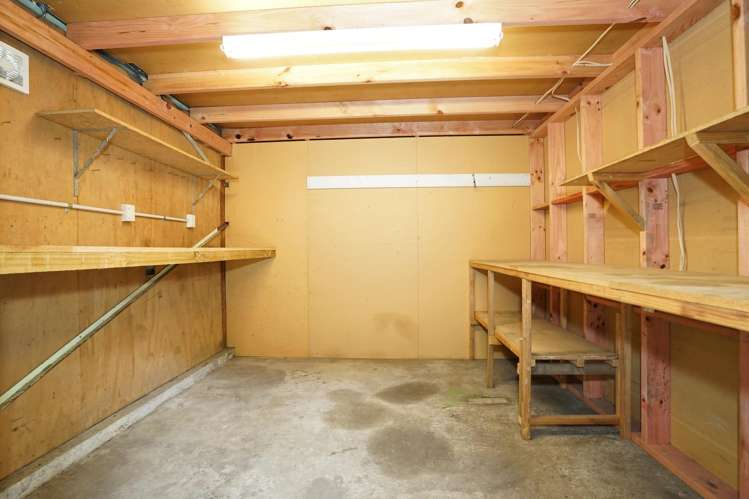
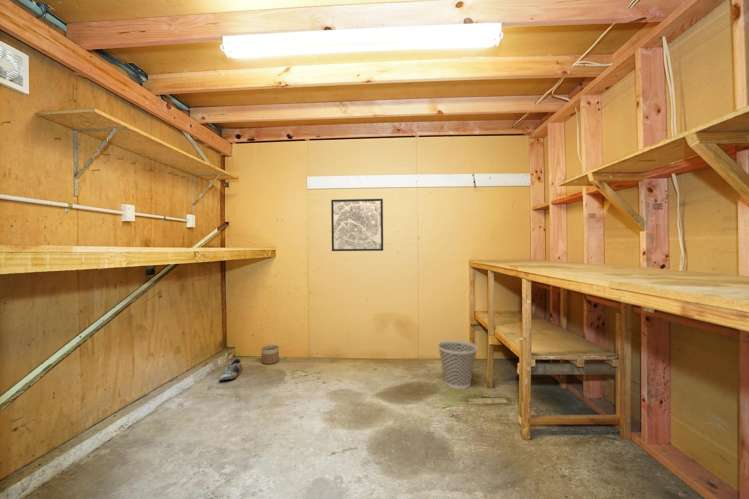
+ planter [261,344,280,365]
+ wall art [330,198,384,252]
+ shoe [218,357,243,382]
+ wastebasket [437,339,478,390]
